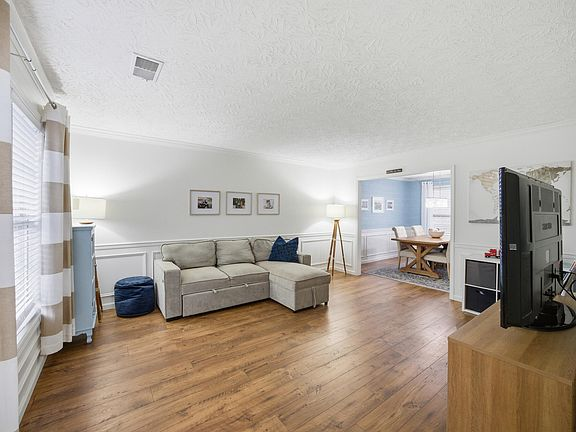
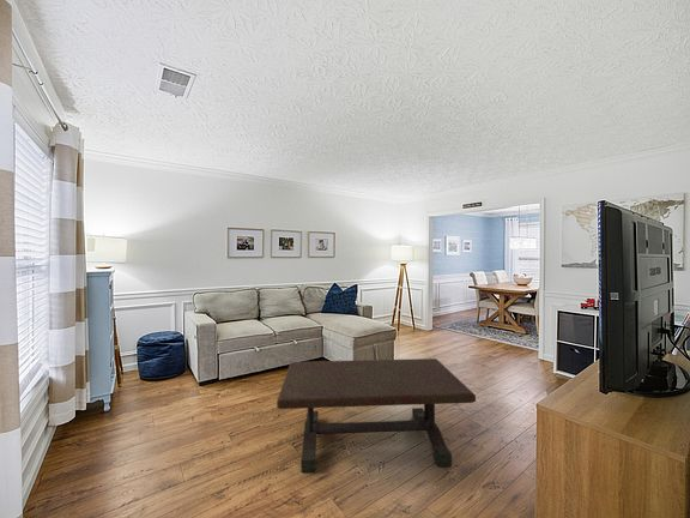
+ coffee table [276,357,477,474]
